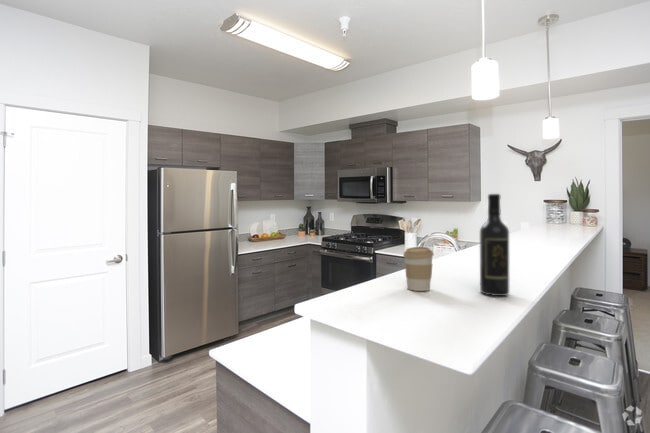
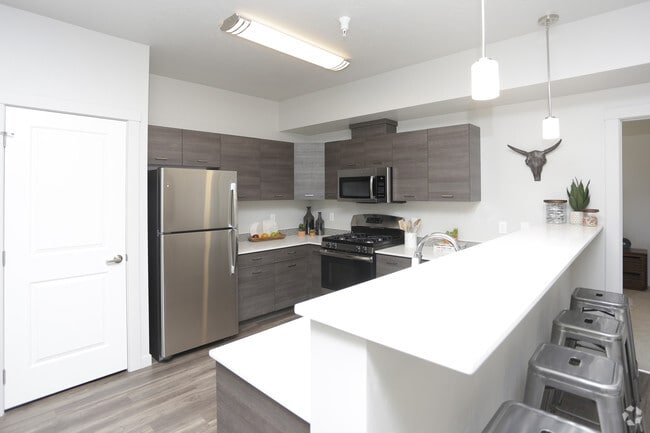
- wine bottle [479,193,510,297]
- coffee cup [402,246,435,292]
